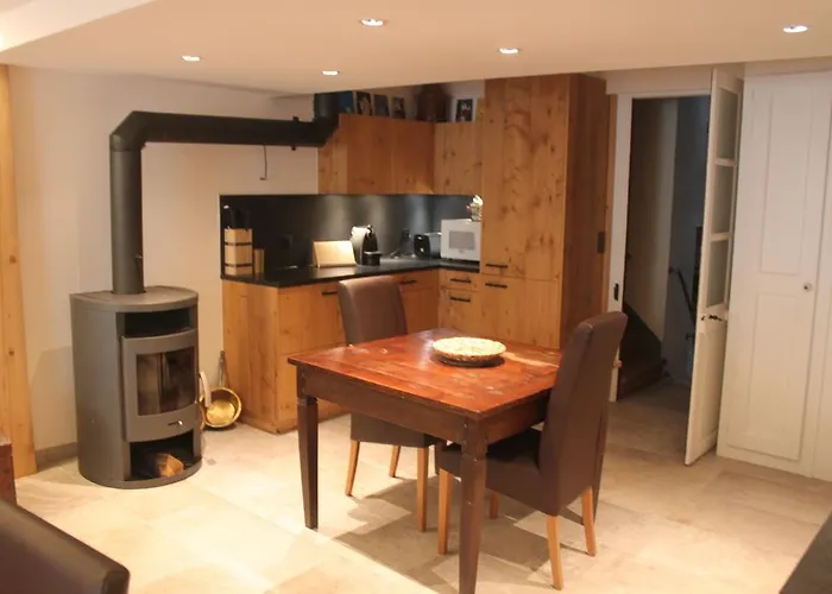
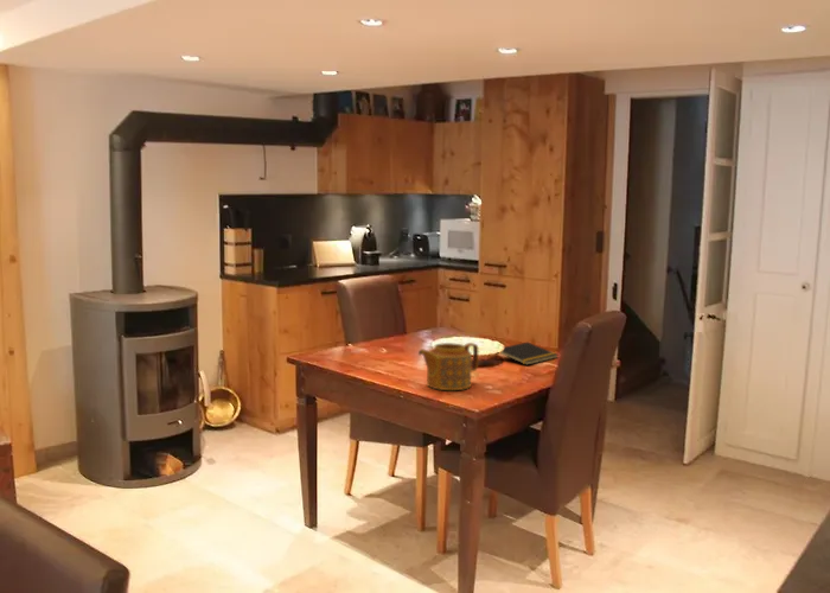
+ notepad [494,342,558,366]
+ teapot [417,342,479,391]
